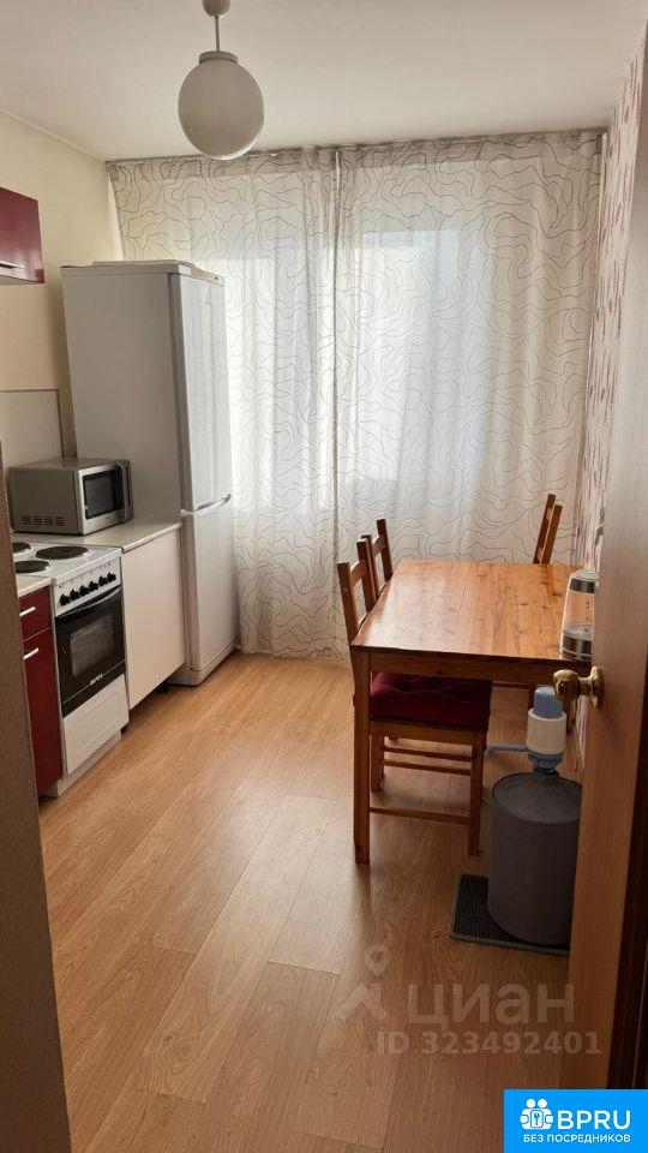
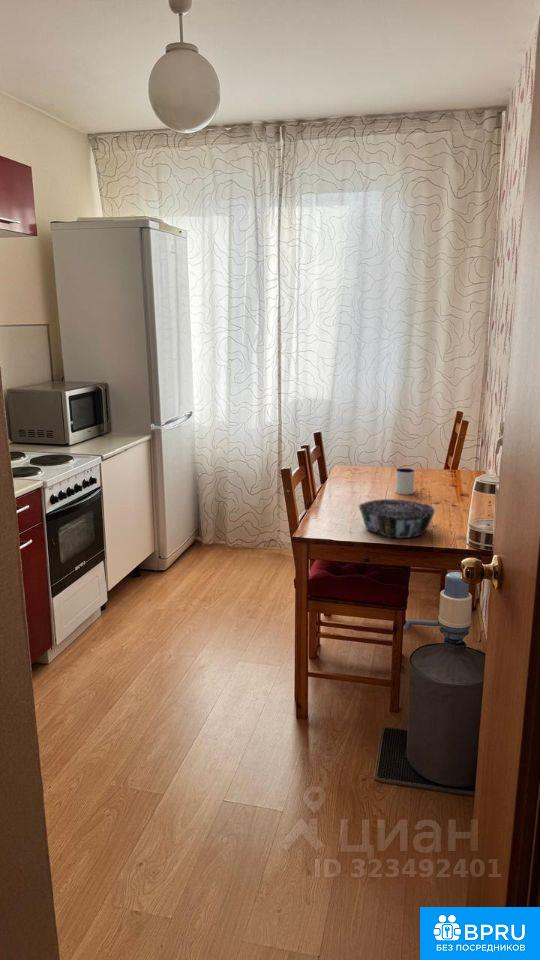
+ decorative bowl [357,498,437,539]
+ mug [394,467,416,496]
